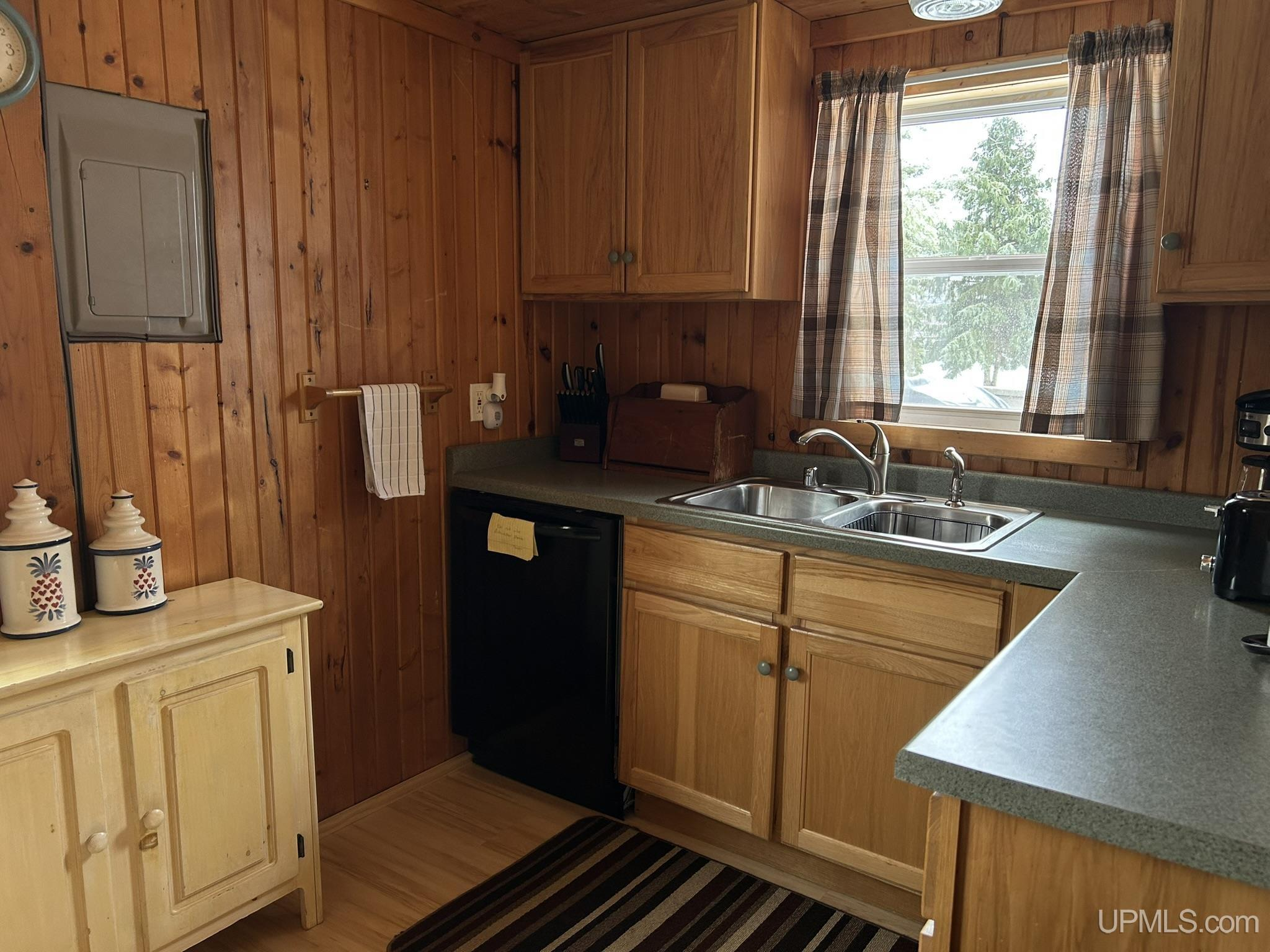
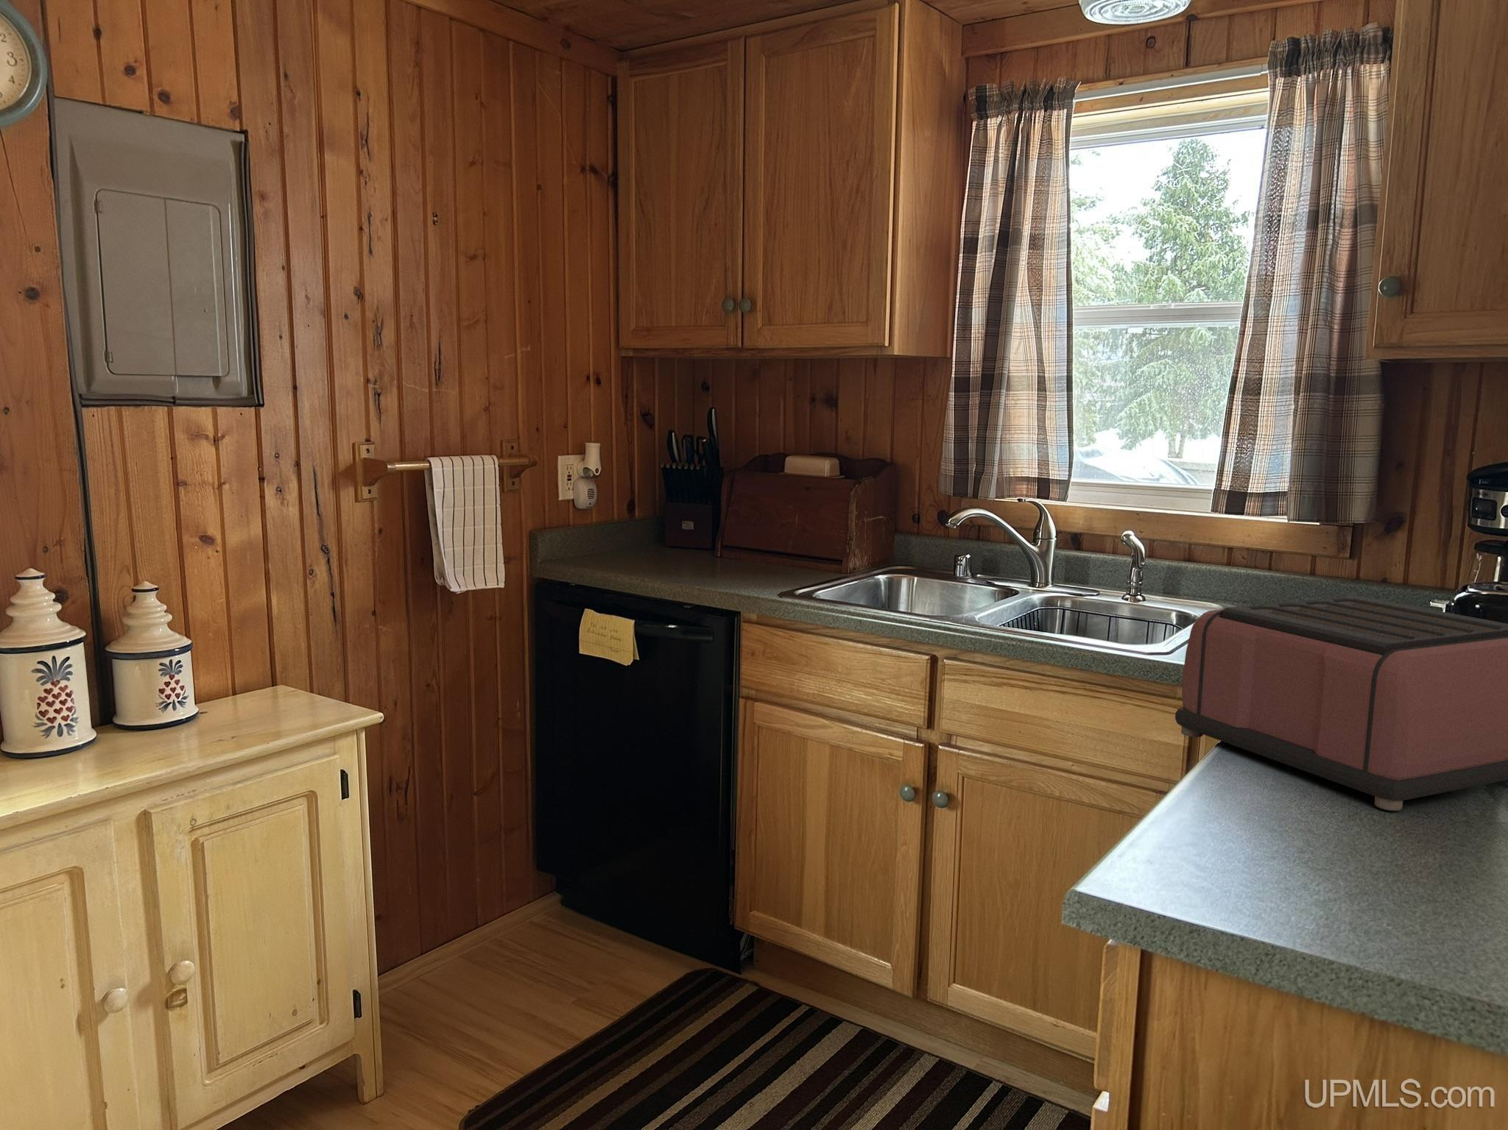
+ toaster [1174,595,1508,812]
